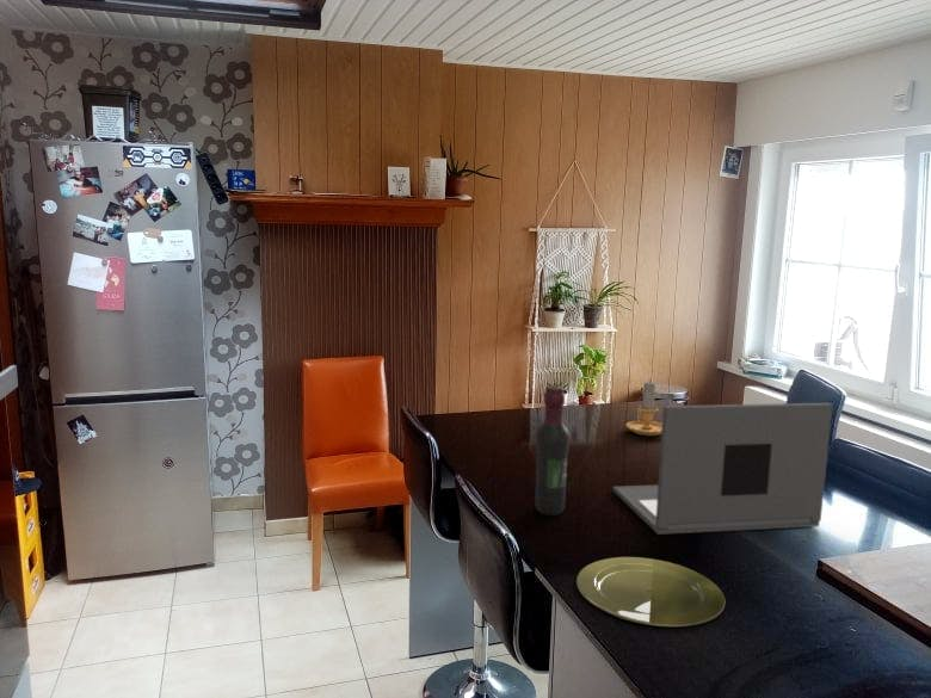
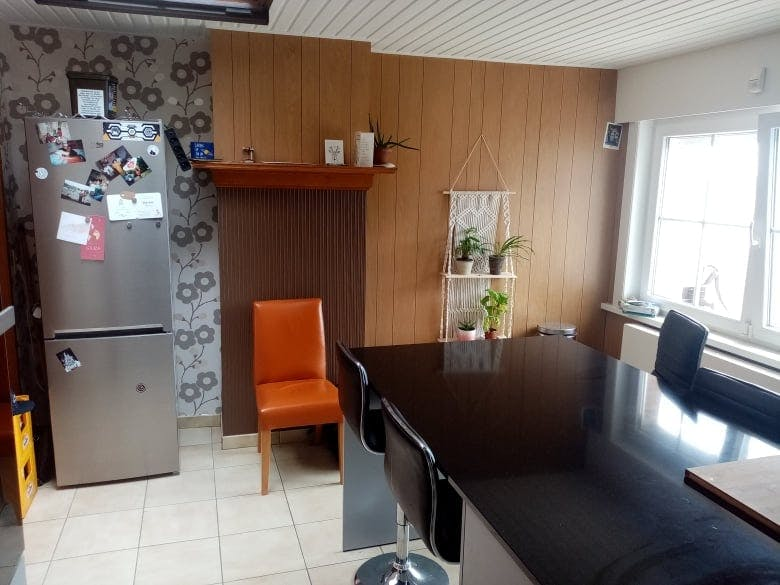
- wine bottle [535,384,571,517]
- candle [624,378,662,437]
- plate [575,556,726,628]
- laptop [612,402,834,536]
